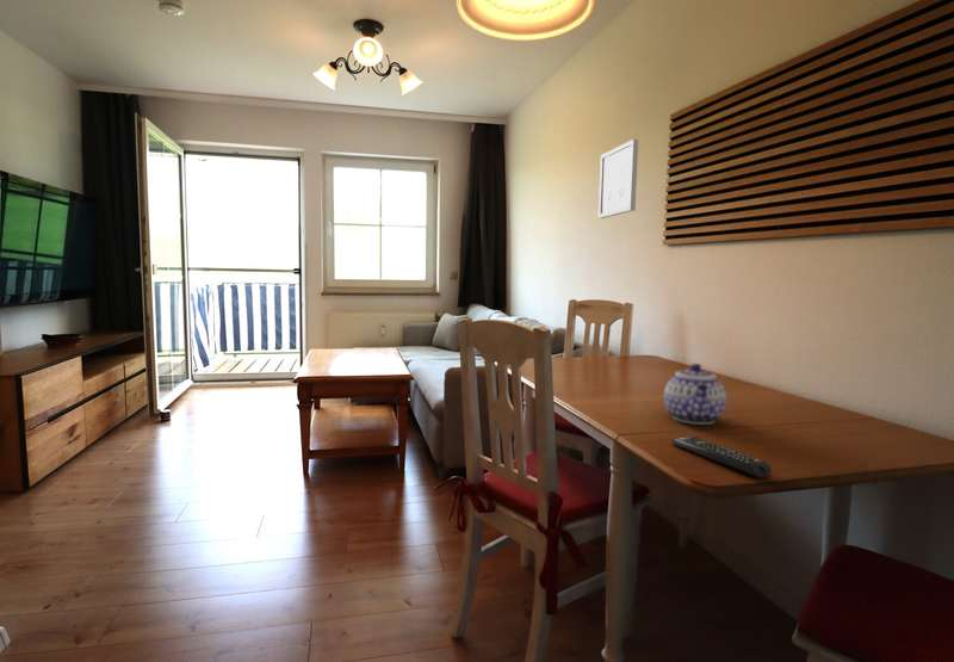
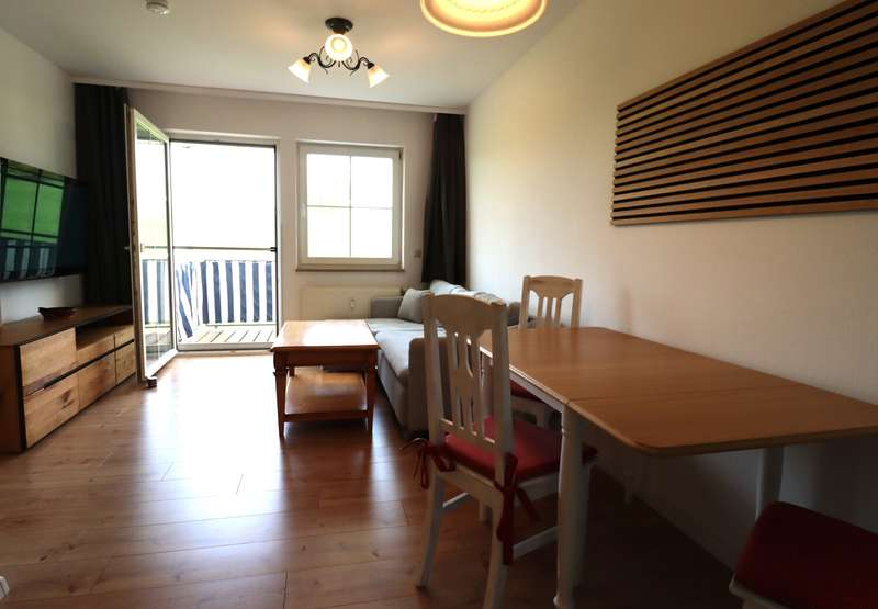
- wall art [597,138,639,219]
- teapot [663,363,729,426]
- remote control [671,435,773,478]
